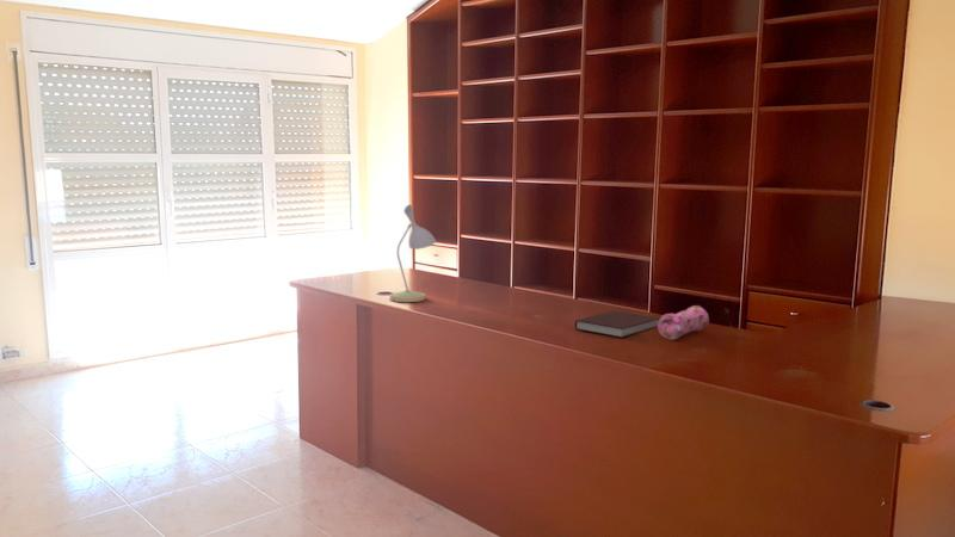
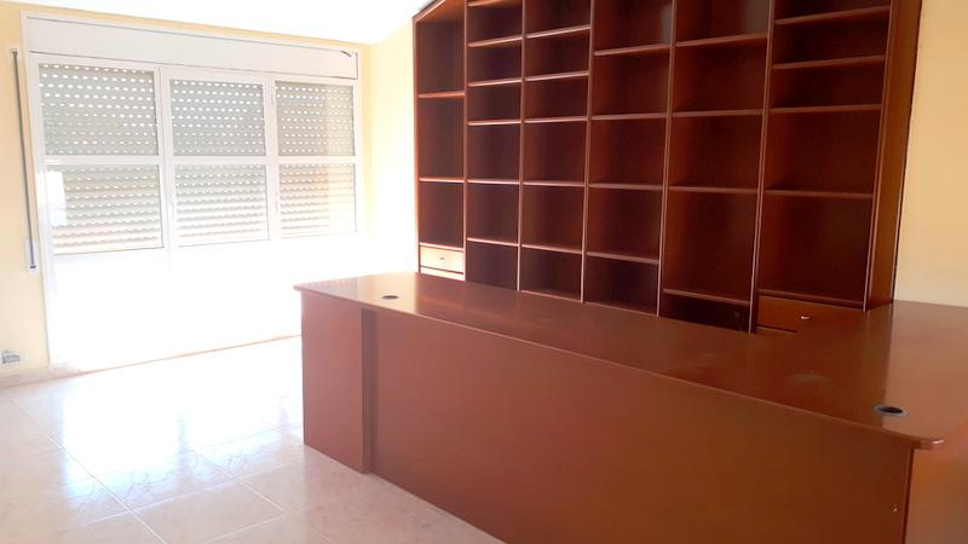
- pencil case [657,304,710,341]
- notebook [574,309,661,339]
- desk lamp [388,203,437,303]
